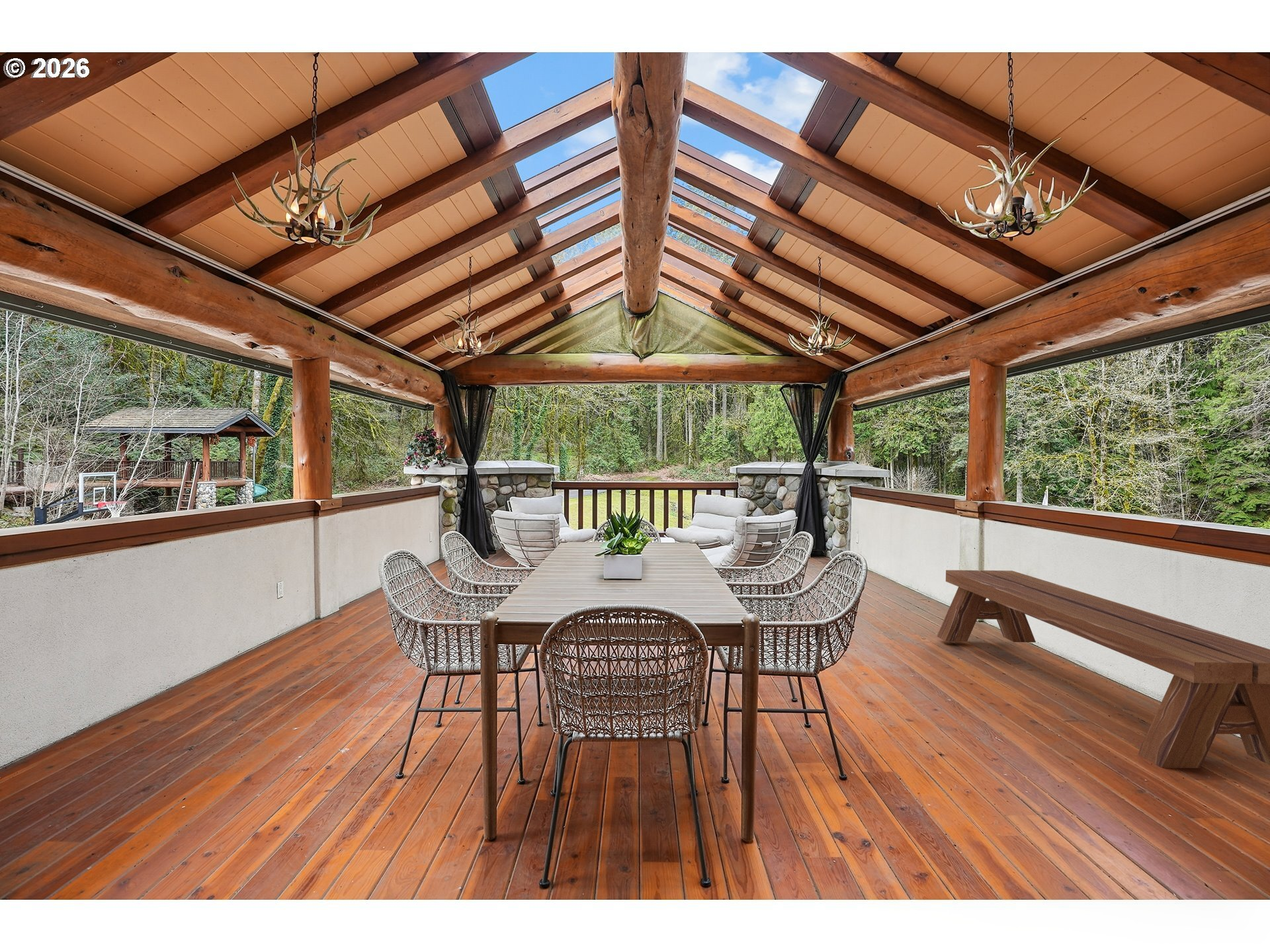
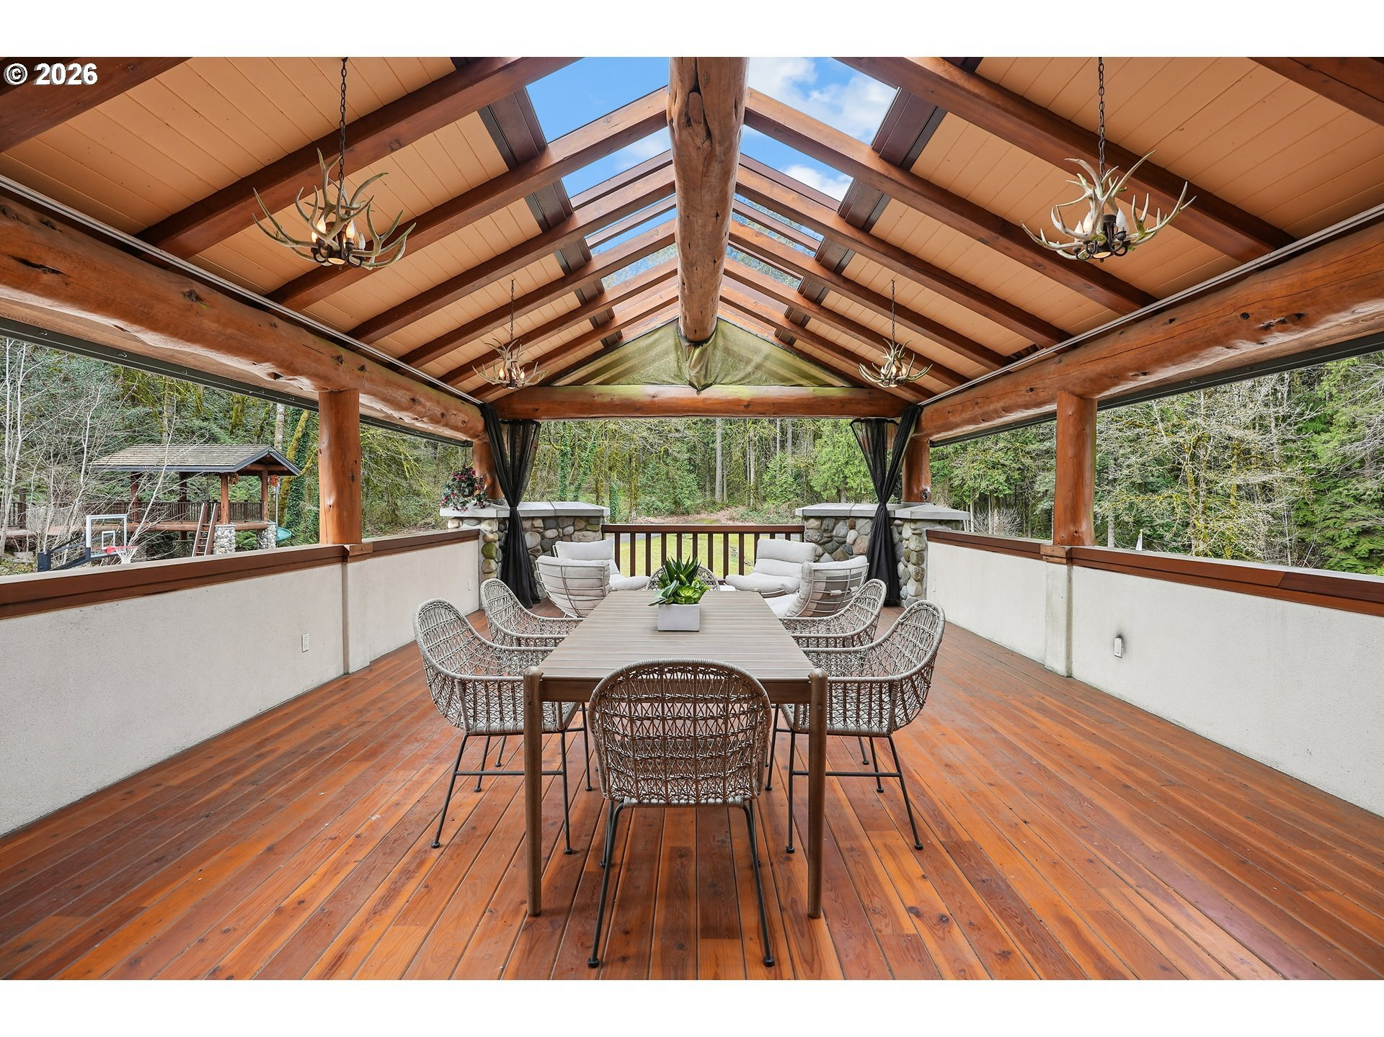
- wooden bench [936,569,1270,769]
